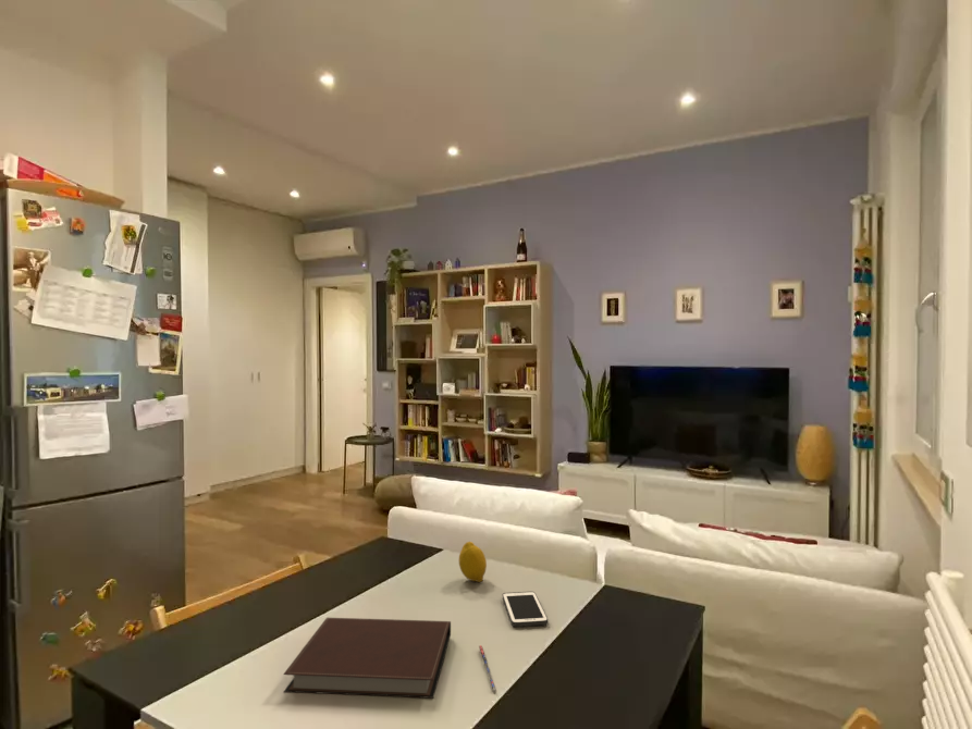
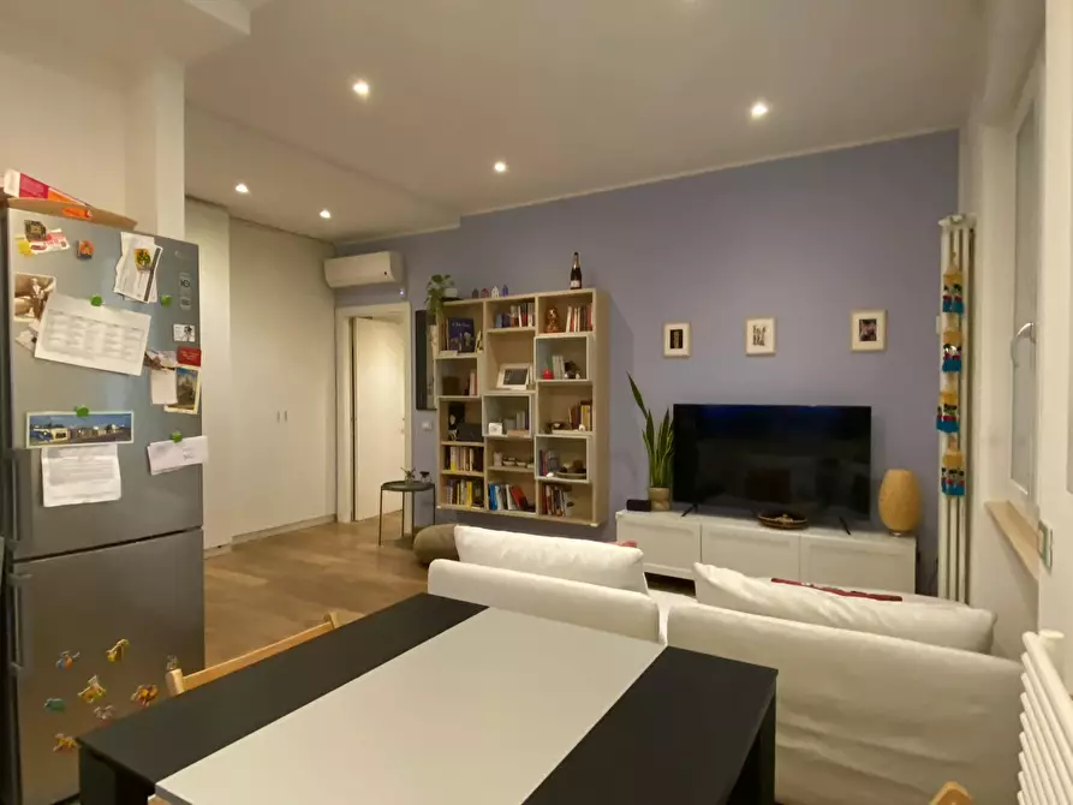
- fruit [458,541,488,583]
- cell phone [502,591,549,628]
- notebook [282,617,452,700]
- pen [478,644,497,692]
